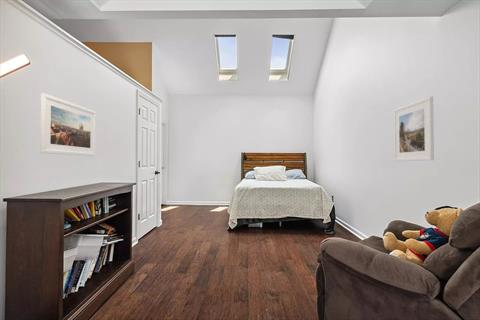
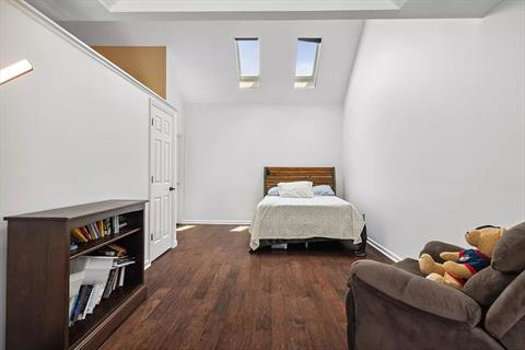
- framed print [39,92,97,157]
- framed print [393,95,435,162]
